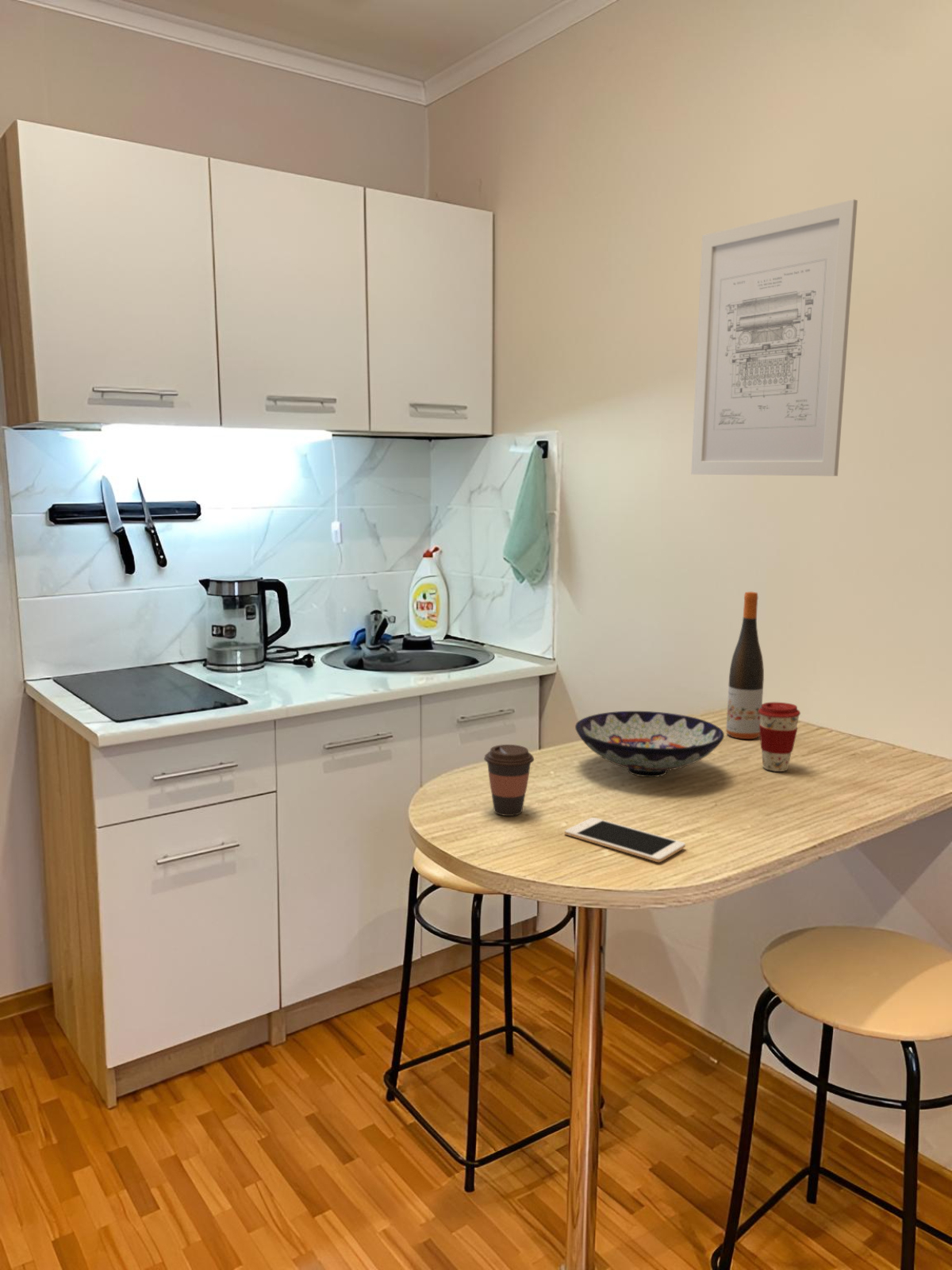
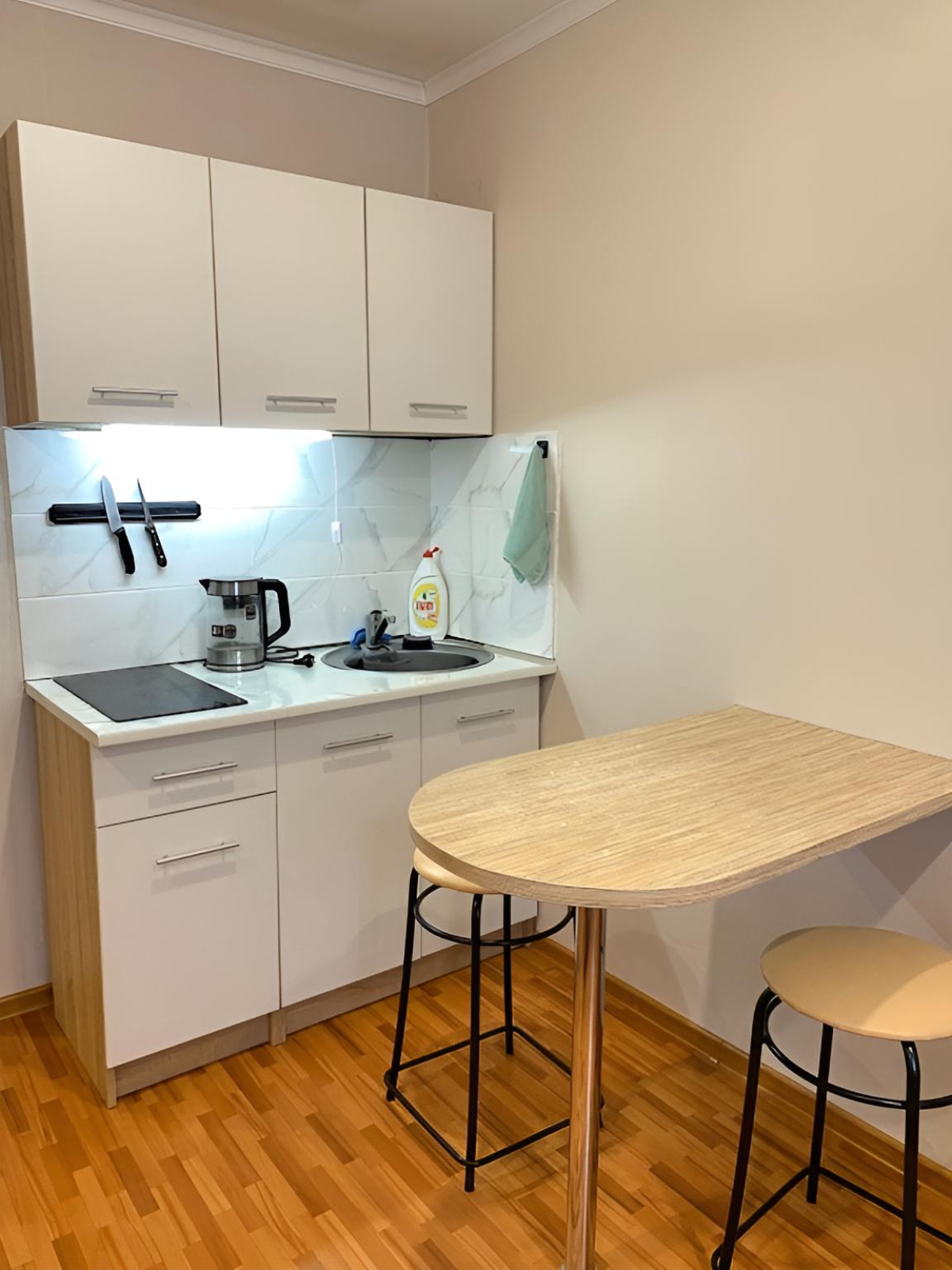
- cell phone [564,817,686,863]
- wall art [690,198,858,477]
- bowl [574,710,725,778]
- wine bottle [725,591,765,740]
- coffee cup [758,702,801,772]
- coffee cup [483,744,535,817]
